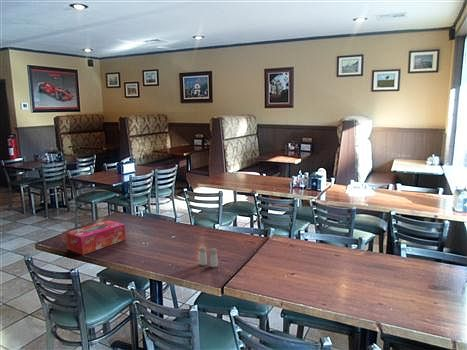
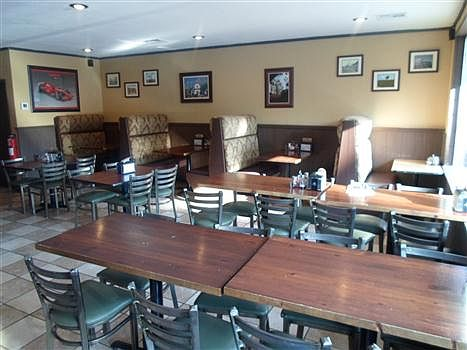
- salt and pepper shaker [198,246,219,268]
- tissue box [65,219,126,256]
